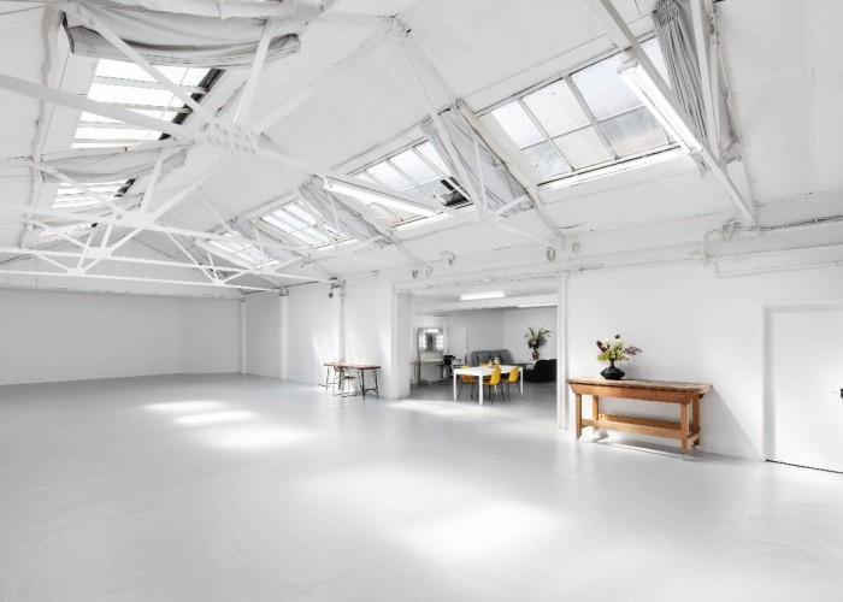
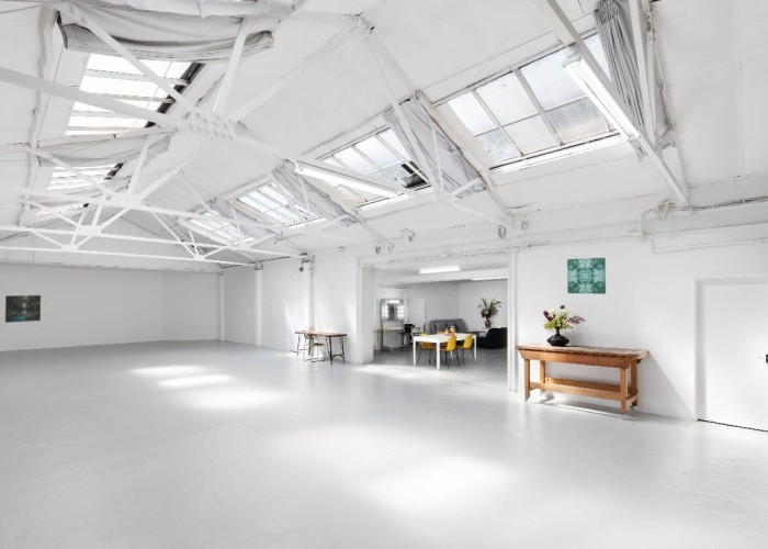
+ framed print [4,294,42,324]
+ wall art [566,257,607,295]
